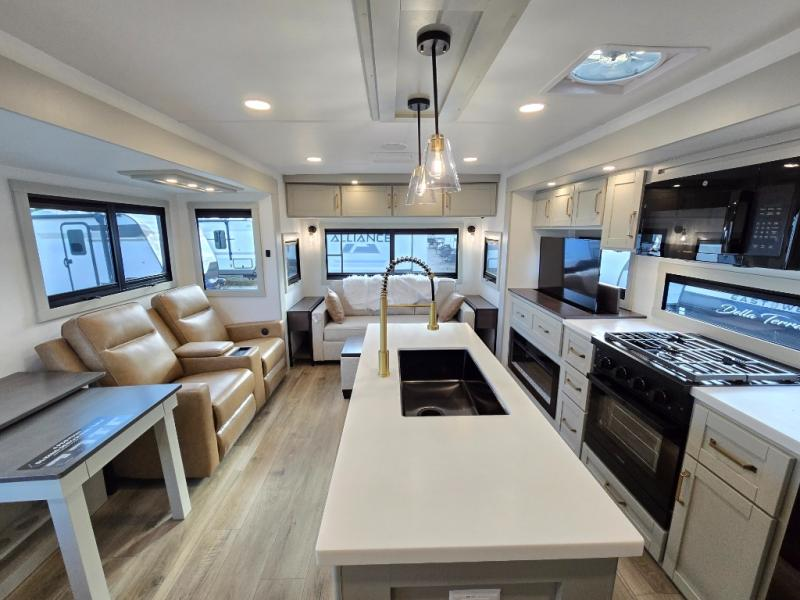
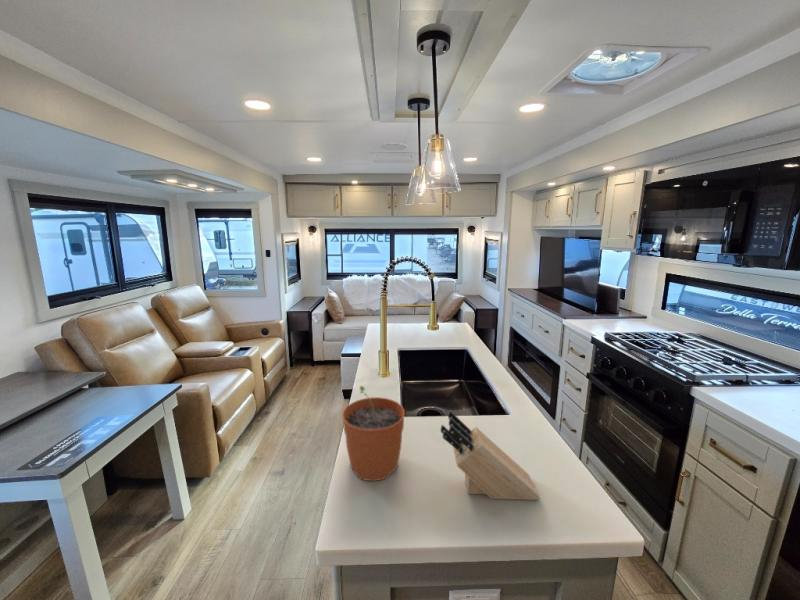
+ plant pot [341,385,406,482]
+ knife block [440,410,541,501]
